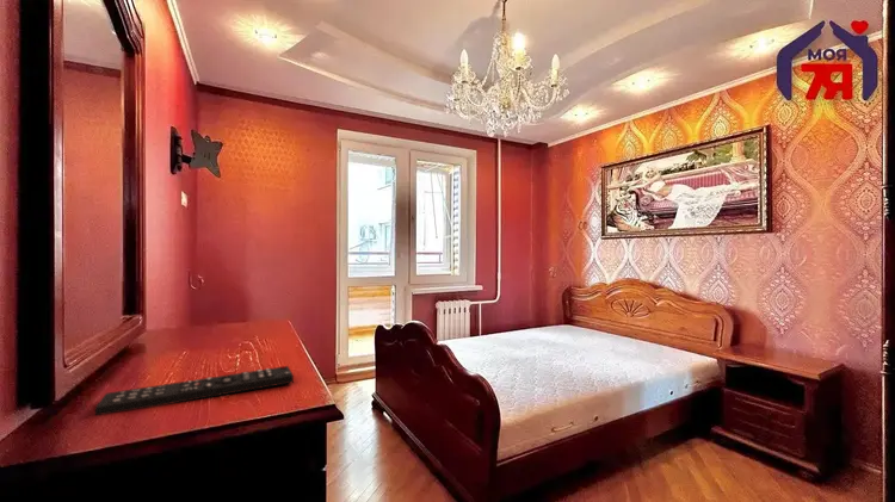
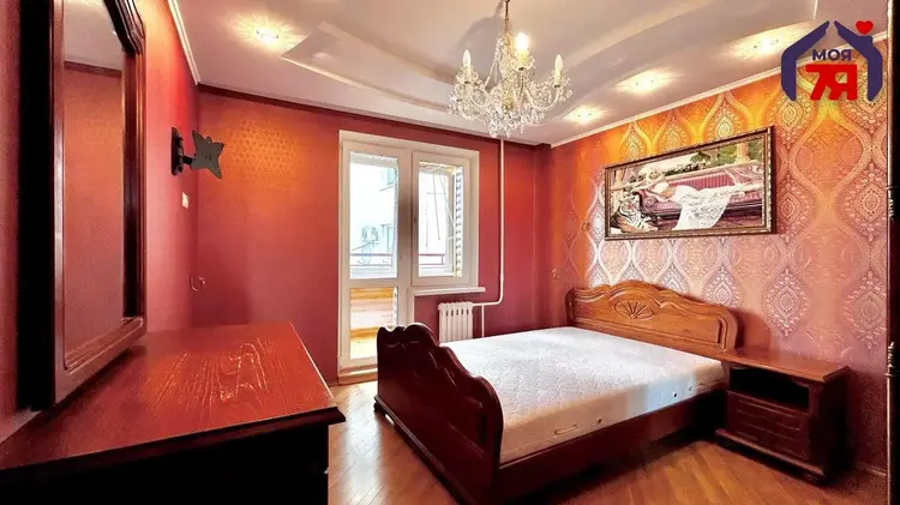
- remote control [94,365,295,416]
